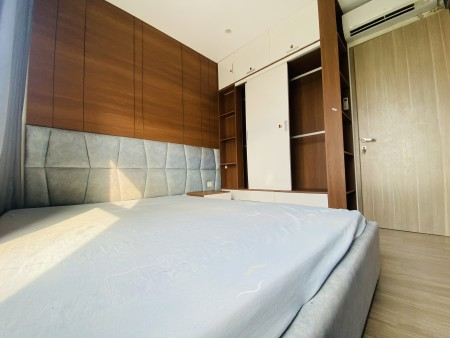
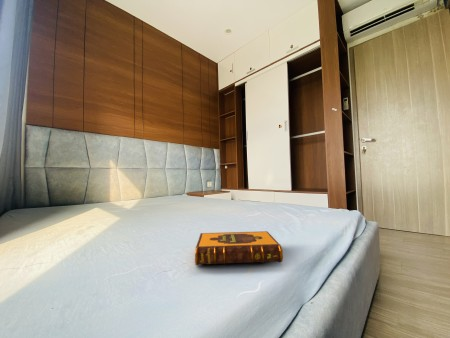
+ hardback book [194,230,284,266]
